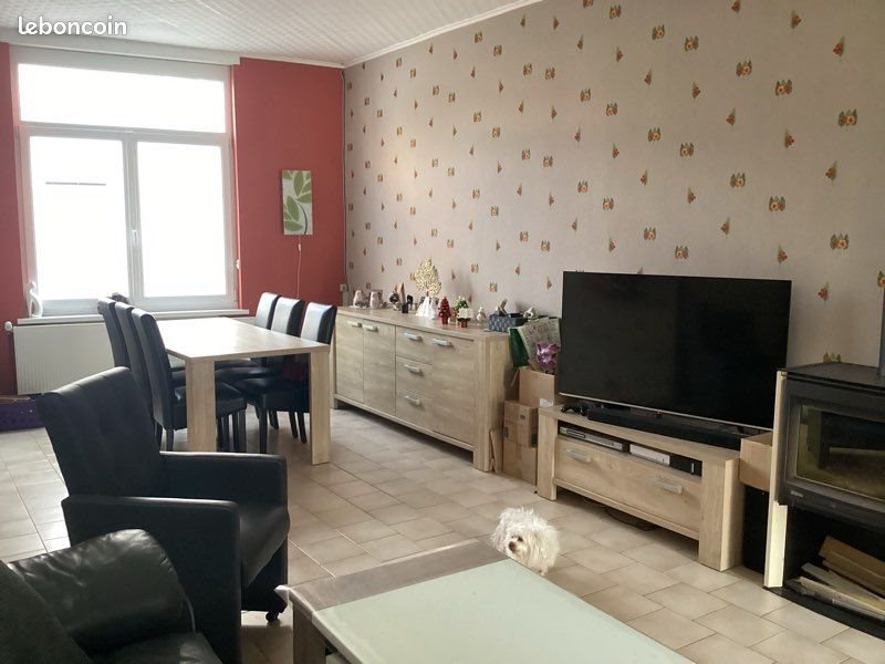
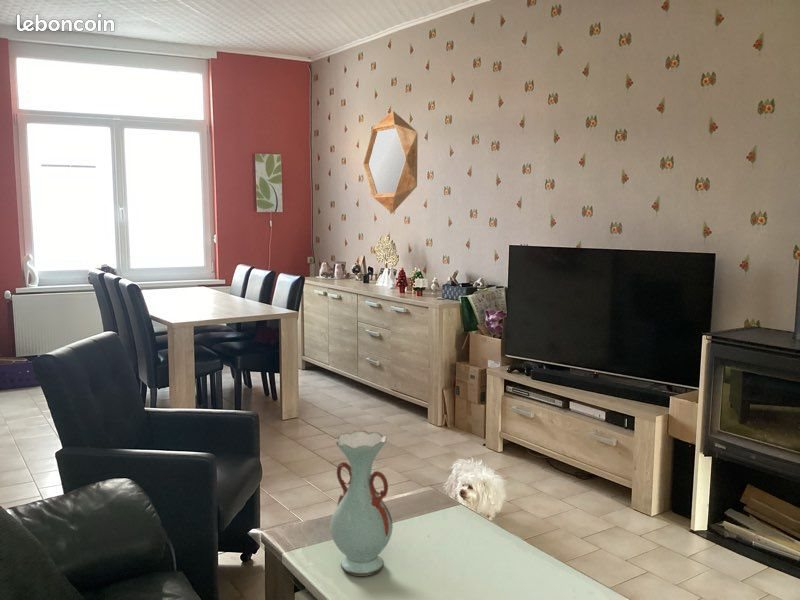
+ home mirror [362,110,419,214]
+ decorative vase [329,430,393,577]
